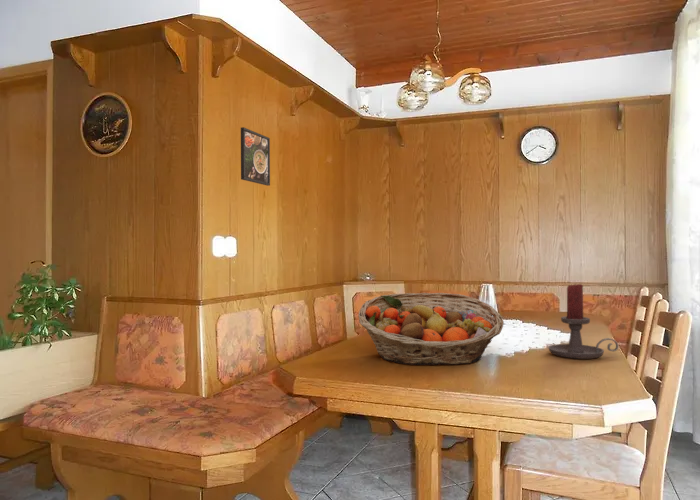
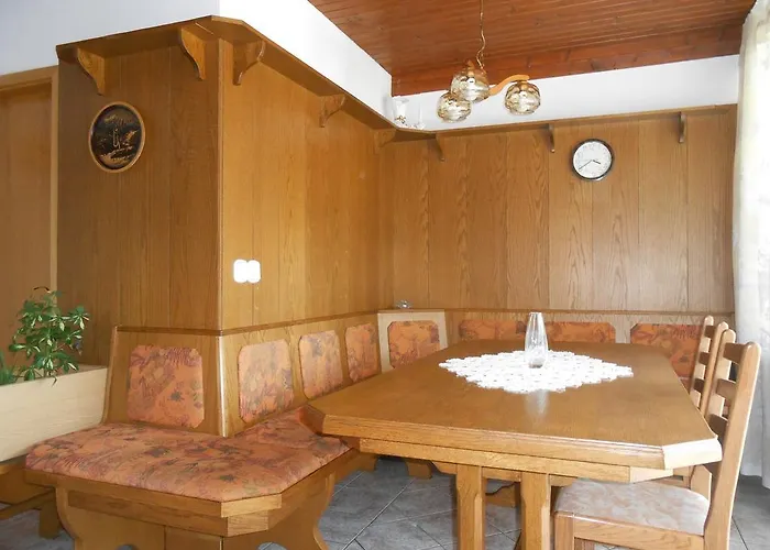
- fruit basket [358,292,505,366]
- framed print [240,126,271,187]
- candle holder [547,283,619,360]
